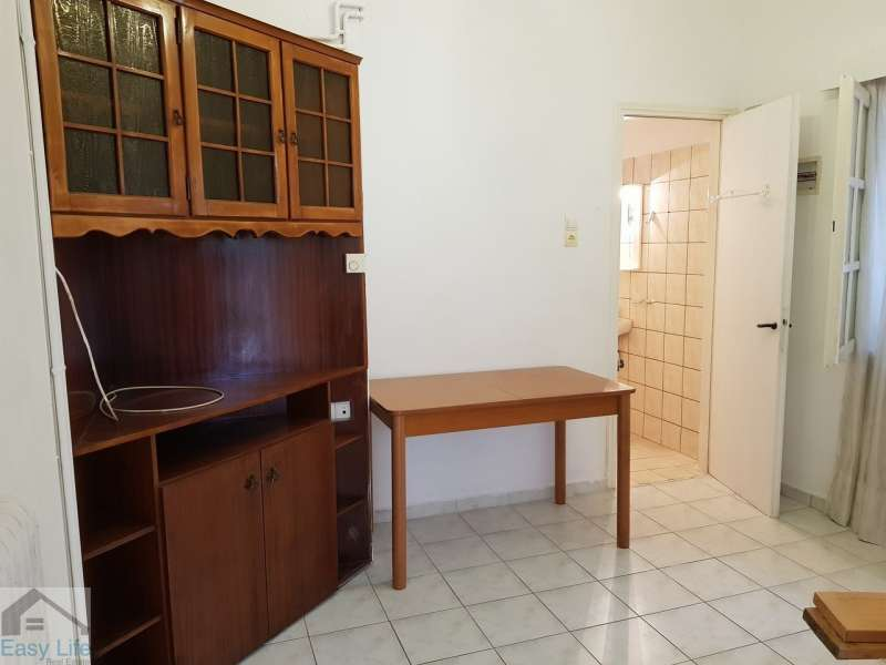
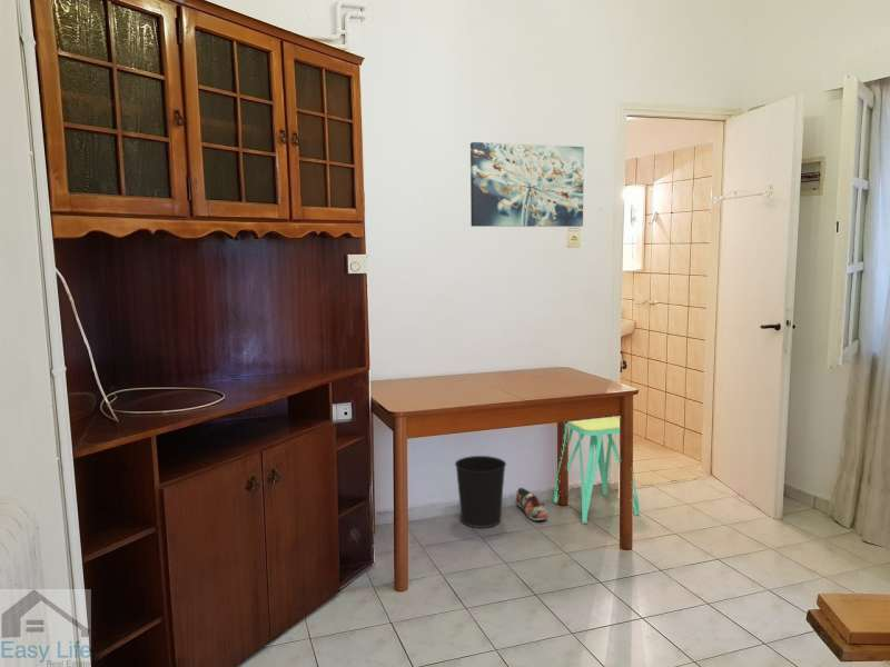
+ wall art [469,141,585,228]
+ wastebasket [454,455,507,529]
+ shoe [515,487,548,521]
+ stool [553,416,641,525]
